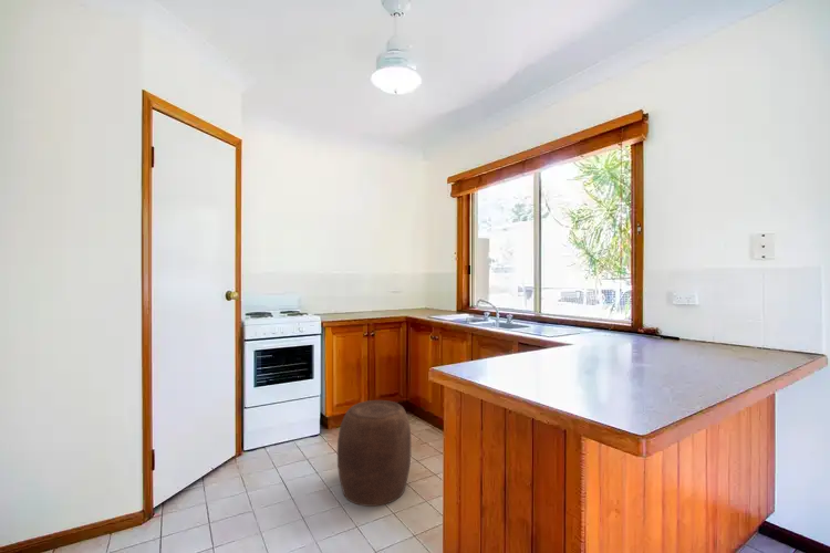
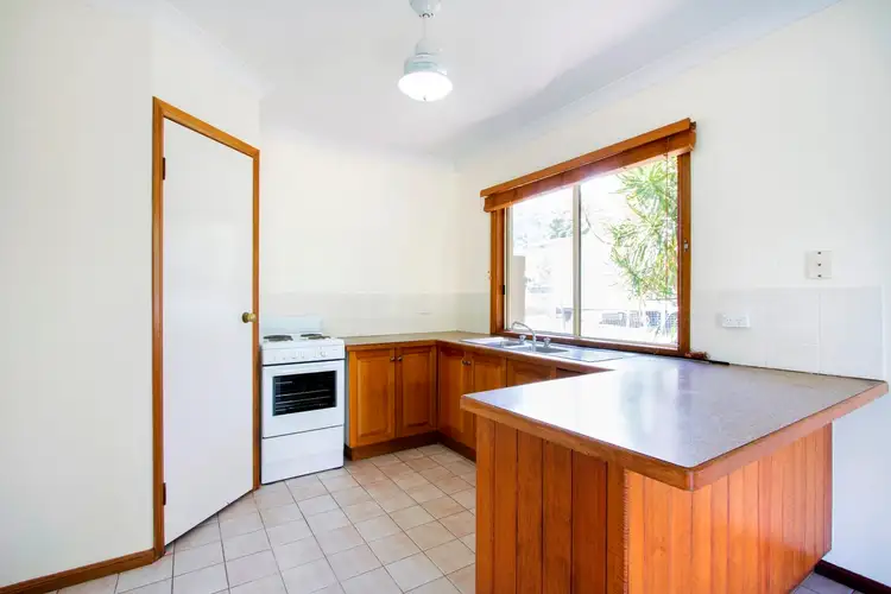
- stool [336,399,412,508]
